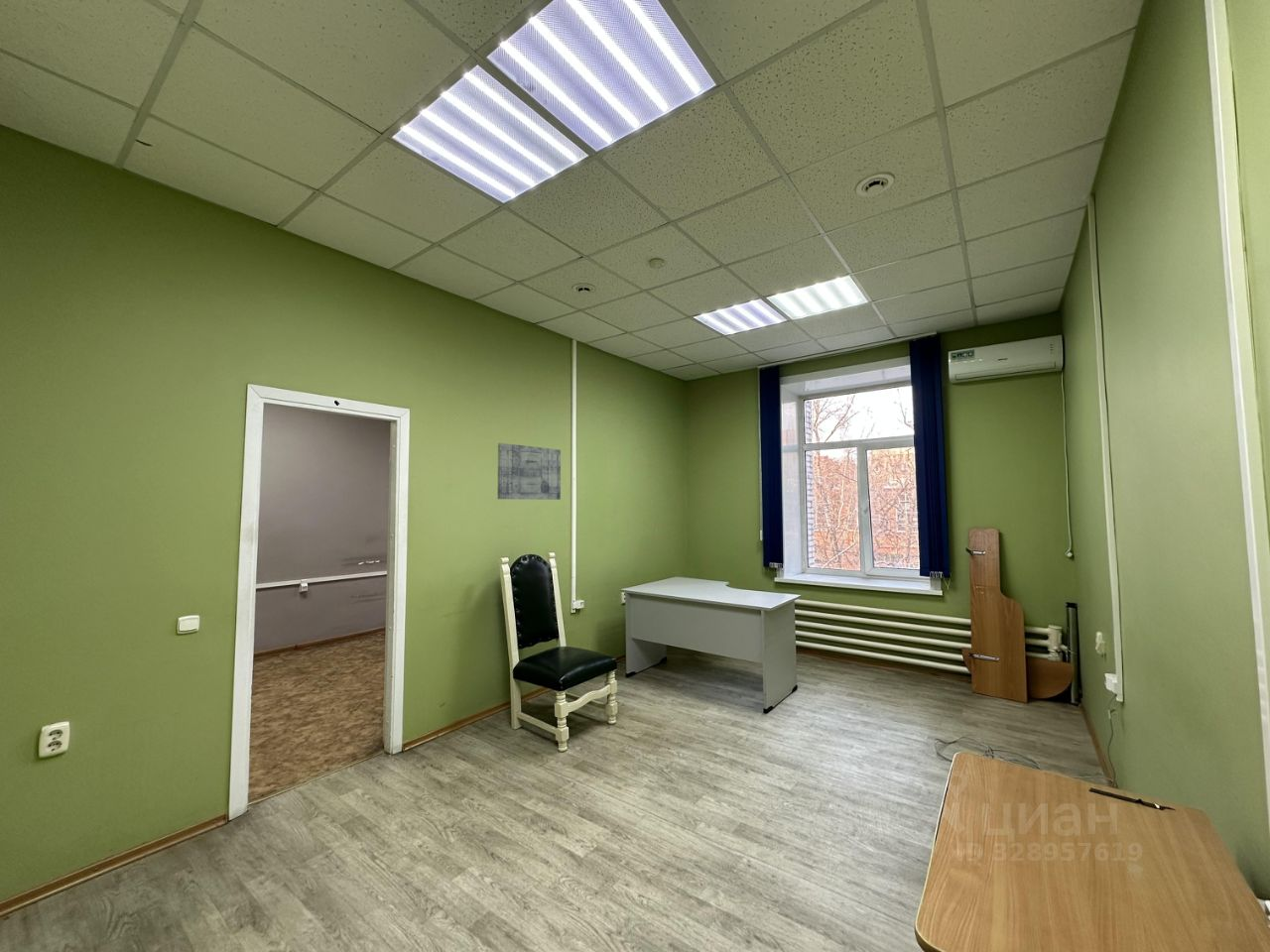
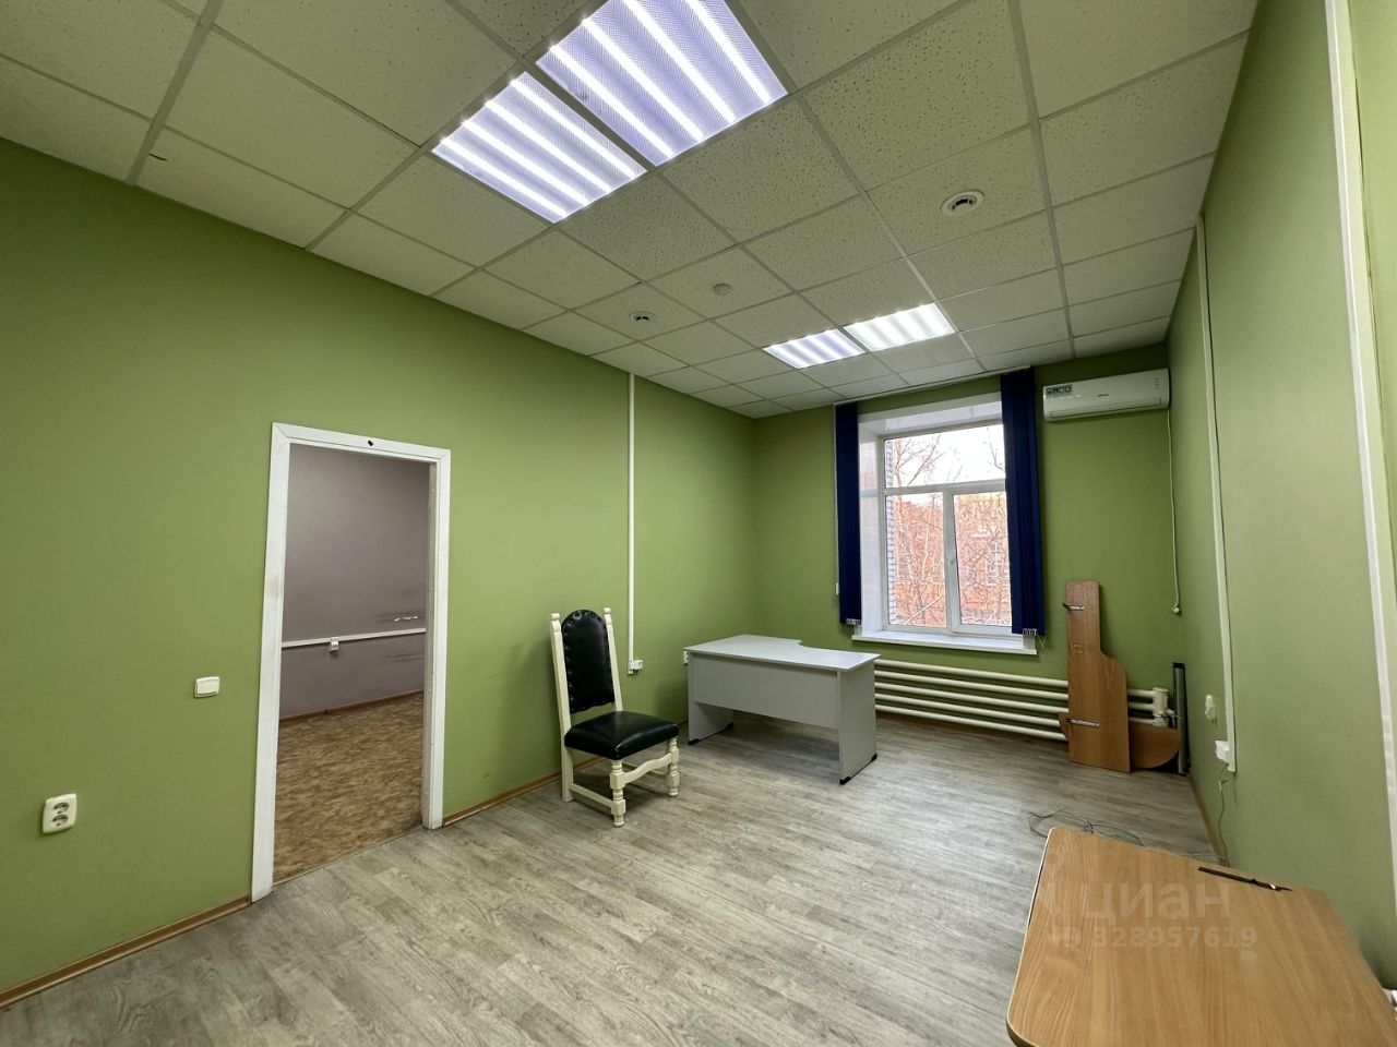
- wall art [497,442,562,501]
